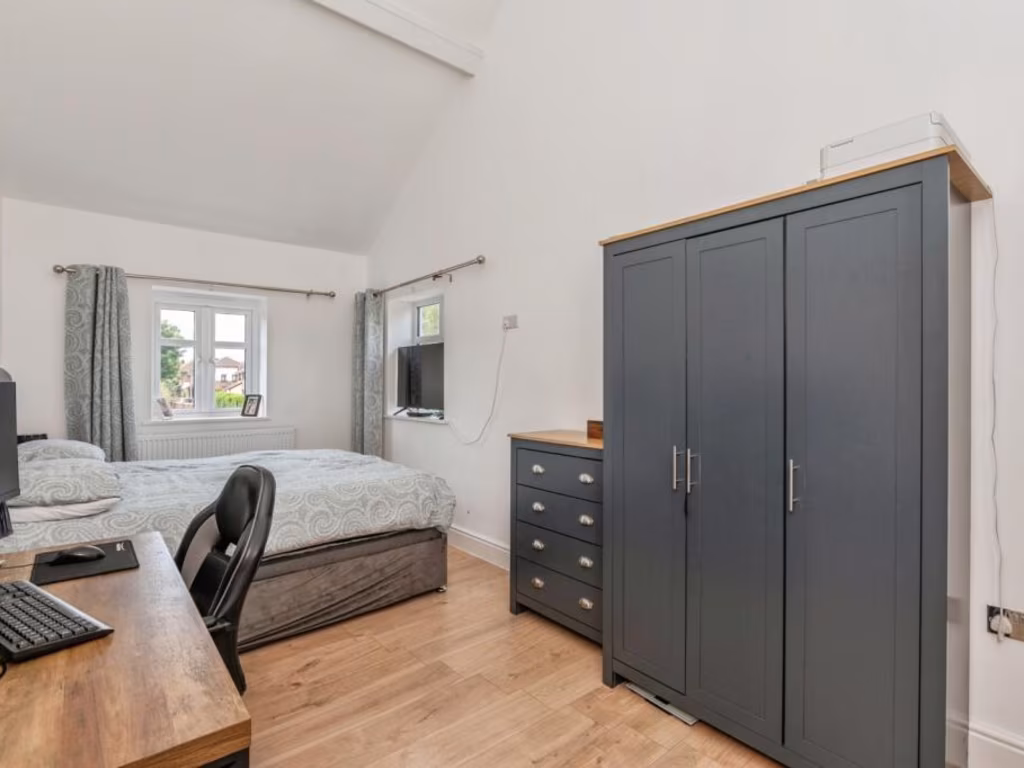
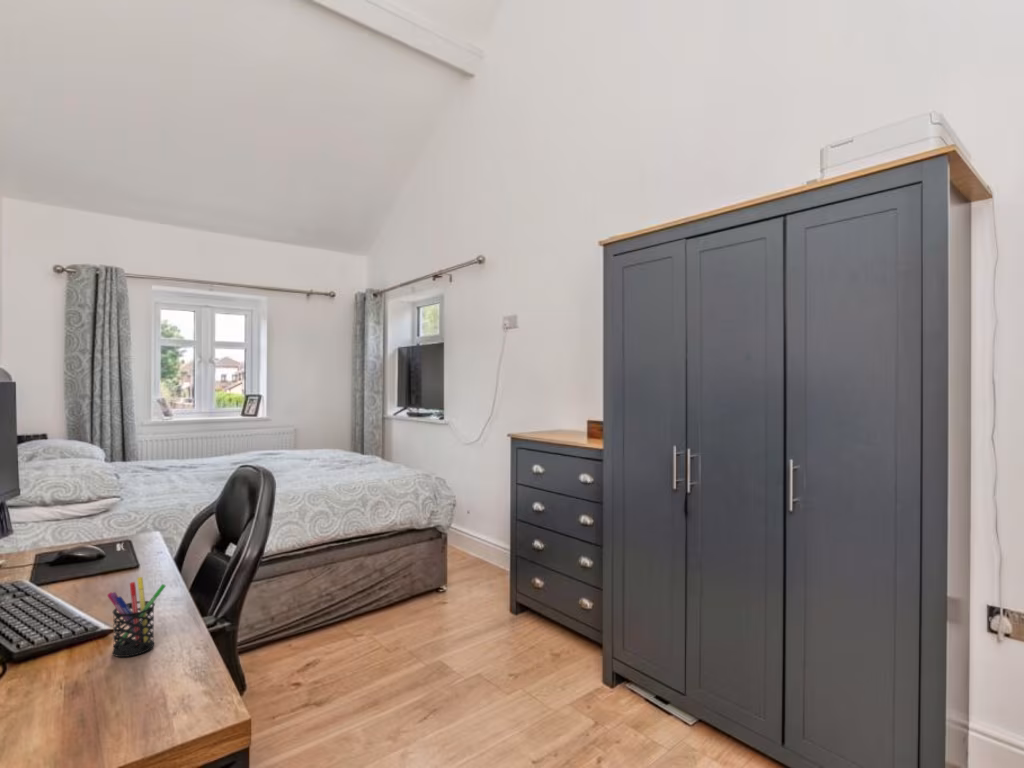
+ pen holder [106,576,167,658]
